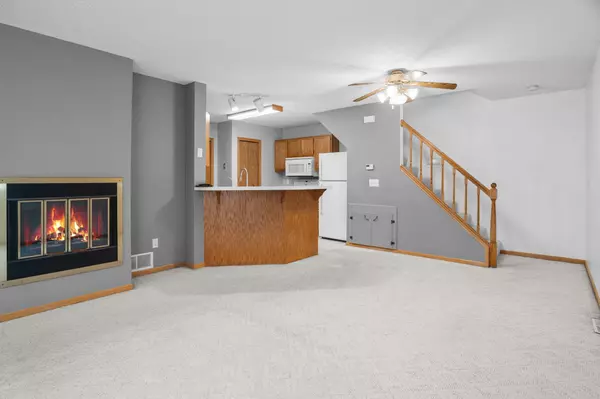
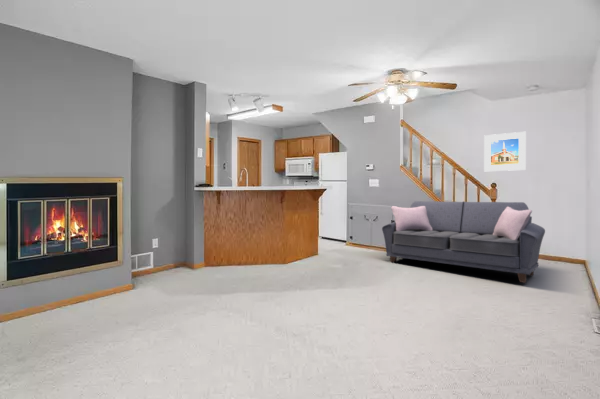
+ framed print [483,131,527,172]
+ sofa [381,200,546,284]
